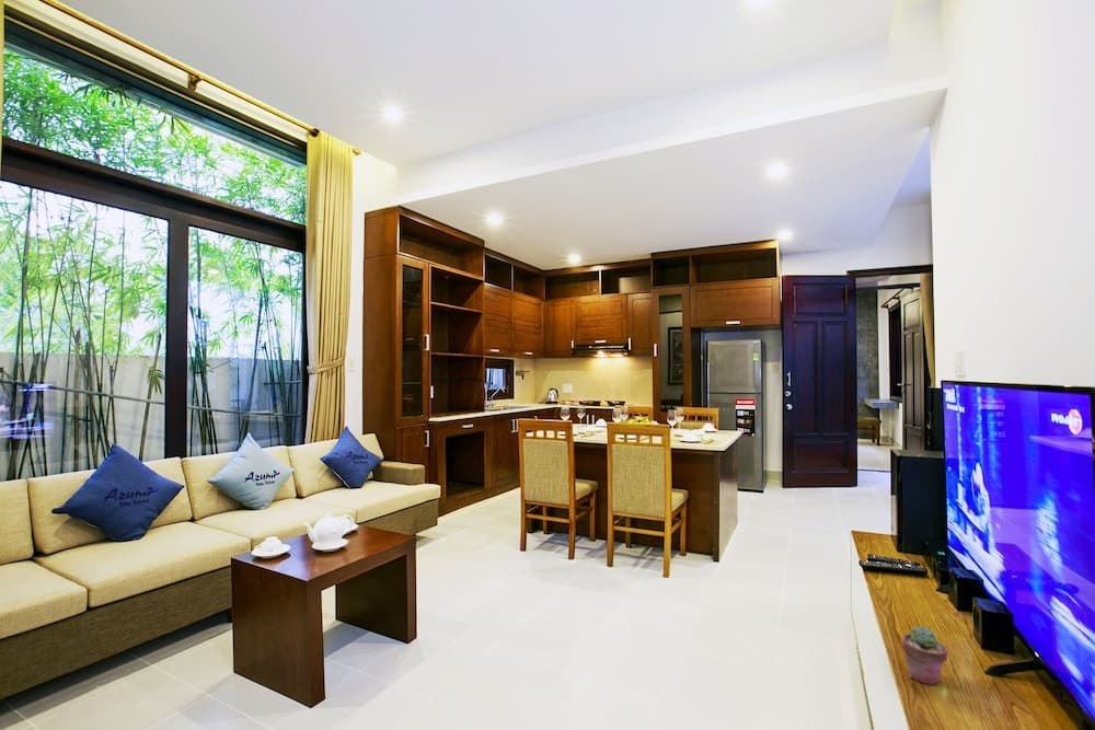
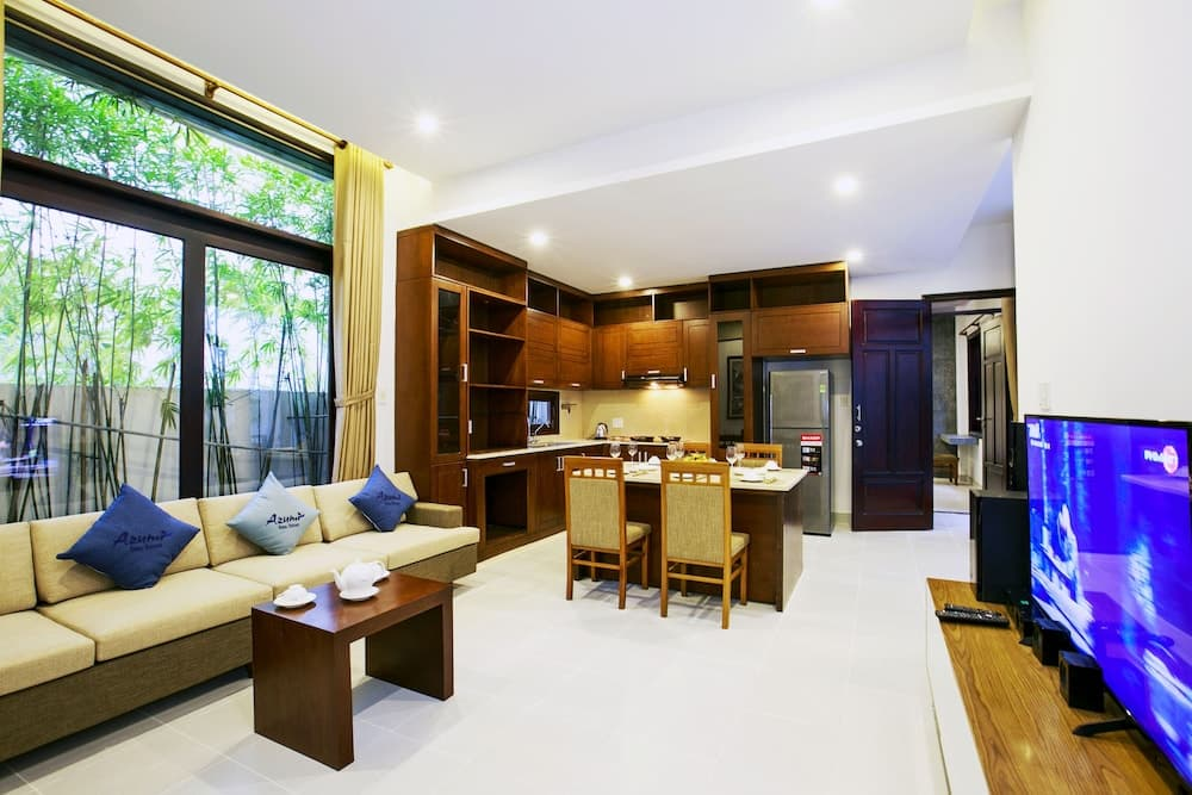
- potted succulent [900,626,949,686]
